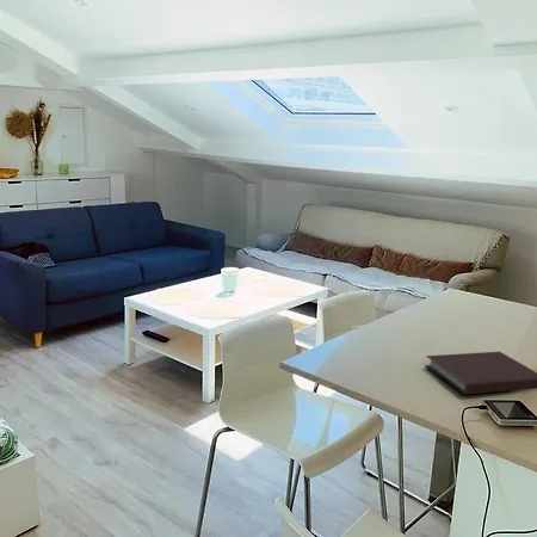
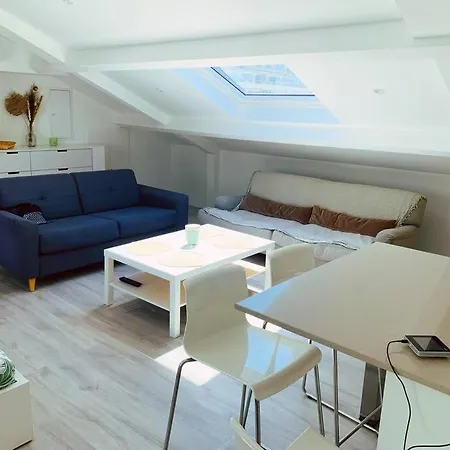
- notebook [424,351,537,395]
